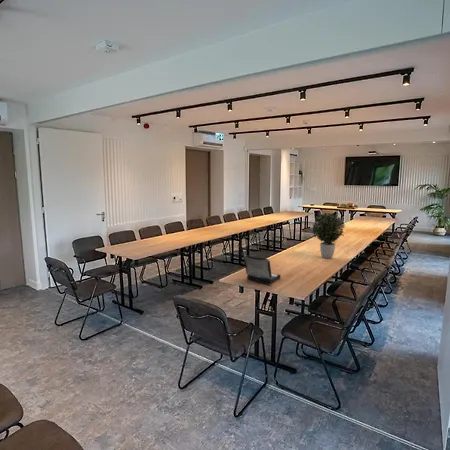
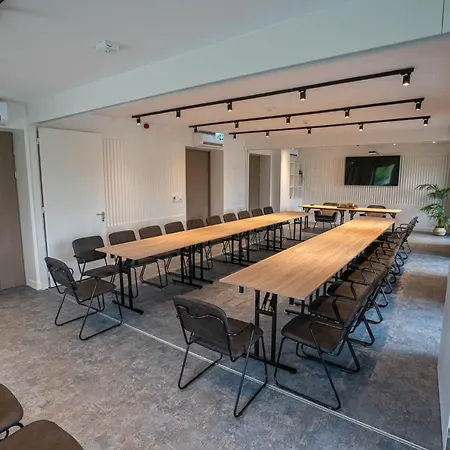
- laptop [243,254,282,286]
- potted plant [311,211,347,259]
